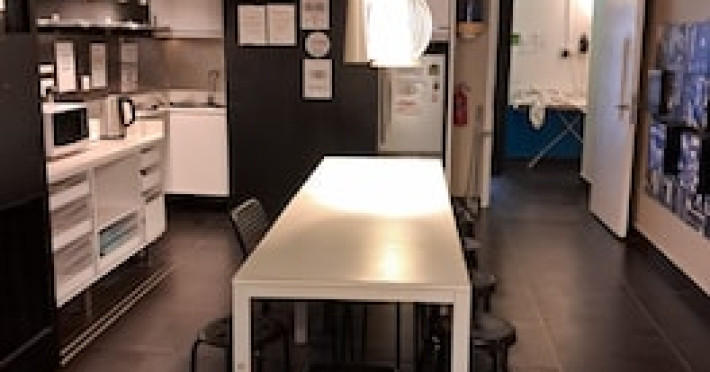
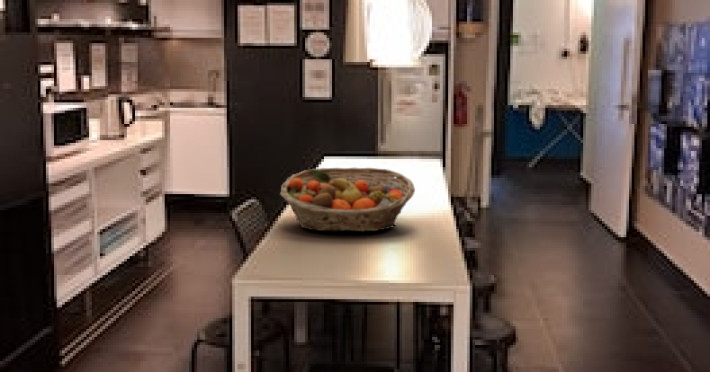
+ fruit basket [279,167,416,233]
